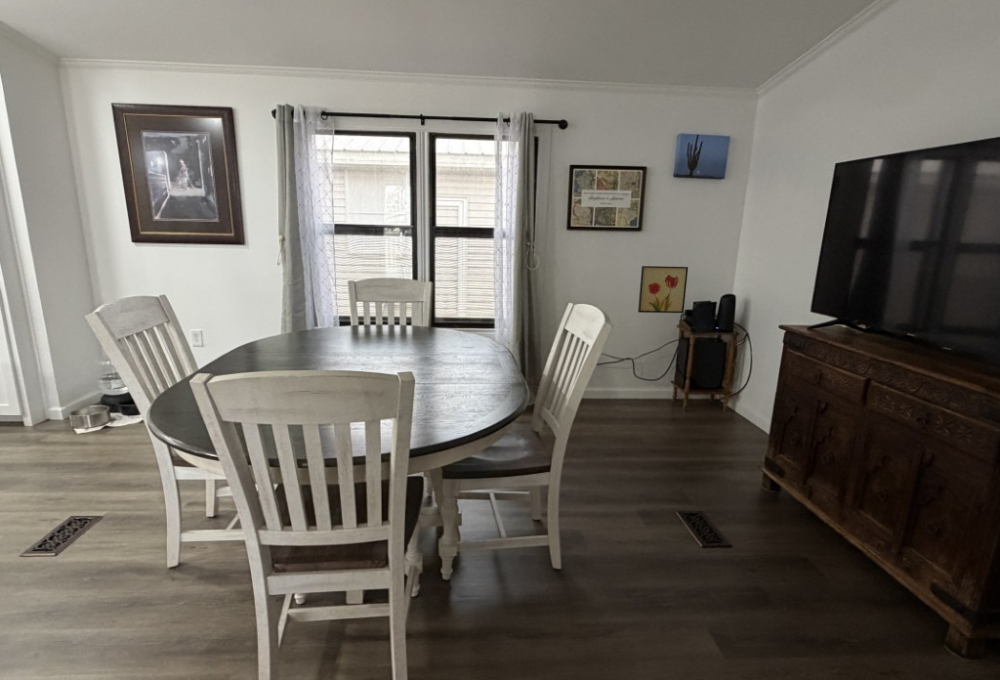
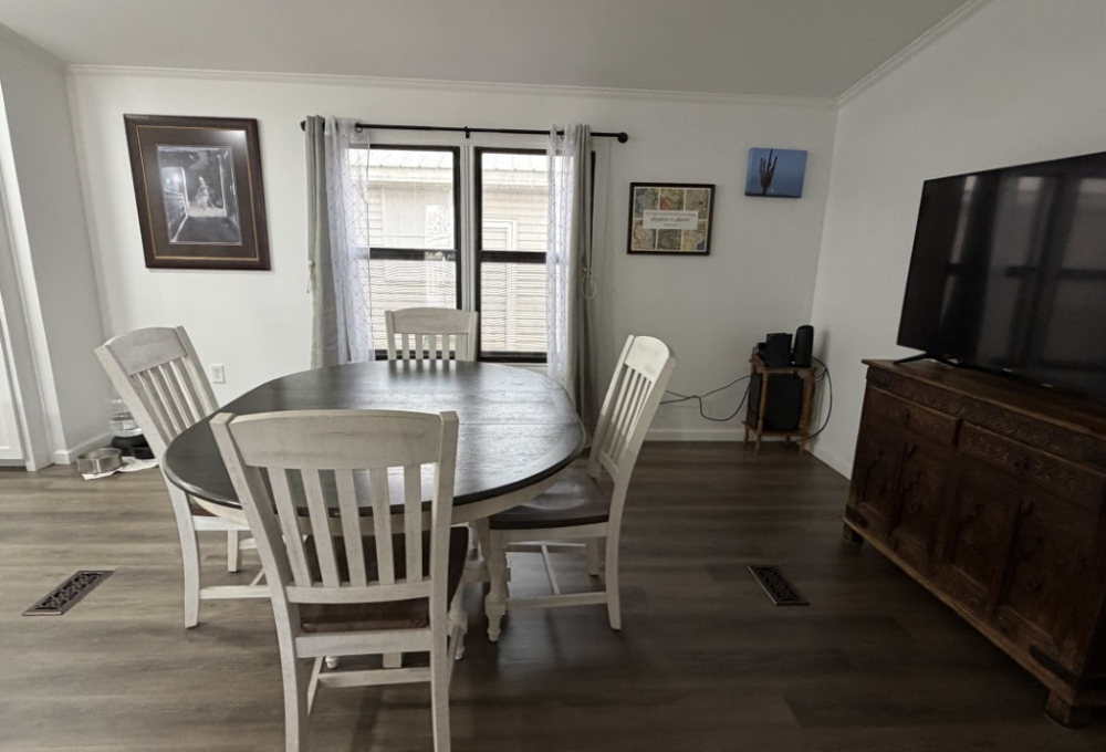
- wall art [637,265,689,314]
